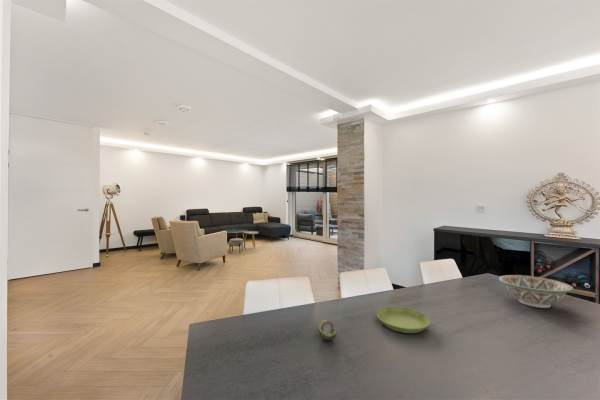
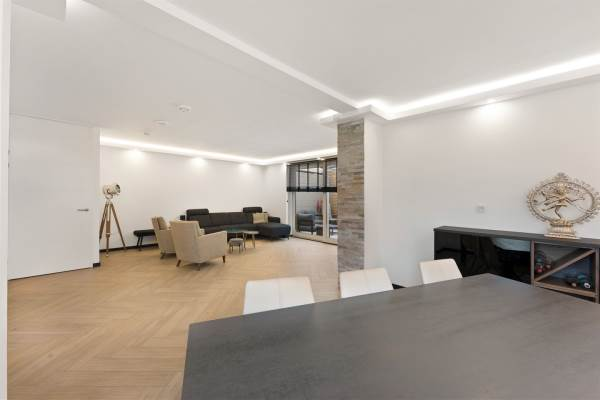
- fruit [317,319,338,341]
- decorative bowl [498,274,575,309]
- saucer [376,306,431,334]
